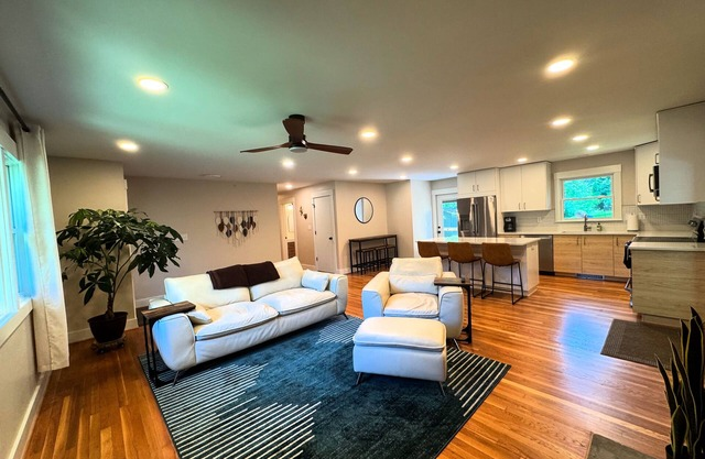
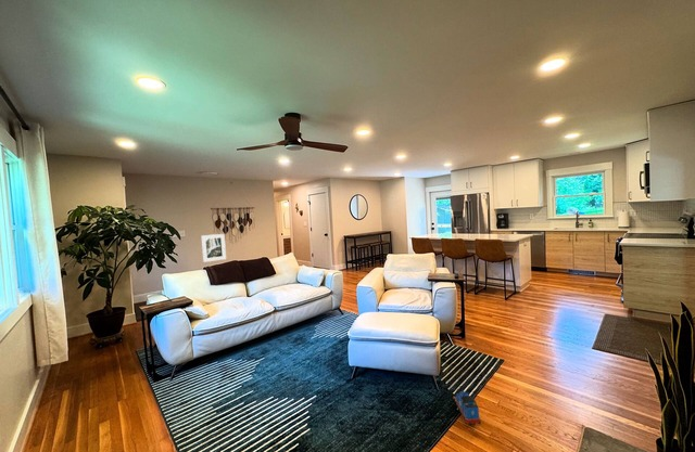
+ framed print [200,233,227,263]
+ toy train [452,385,482,426]
